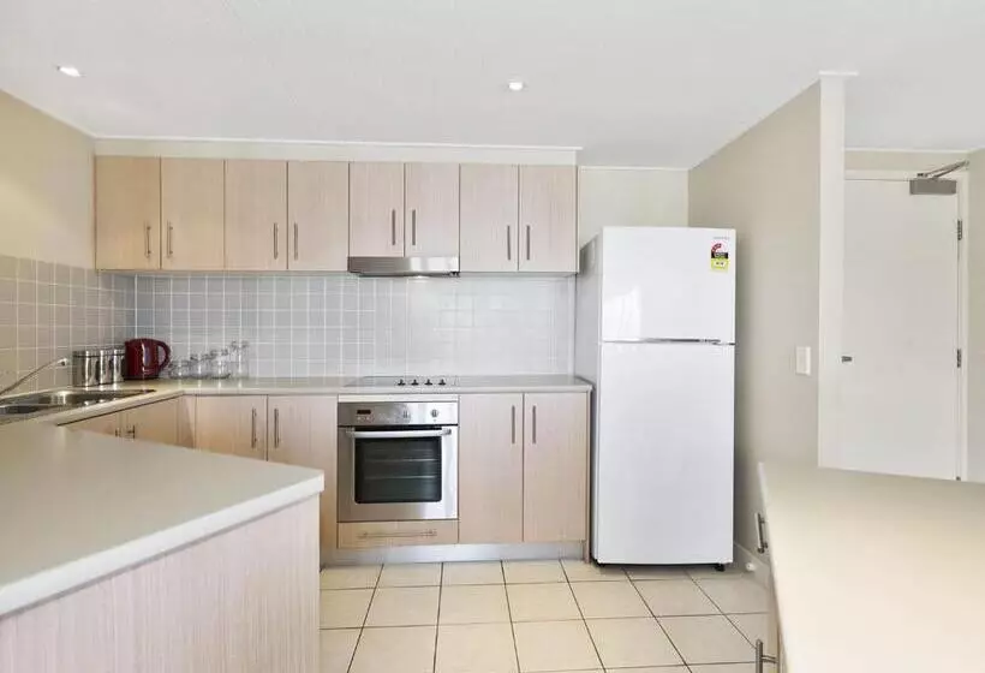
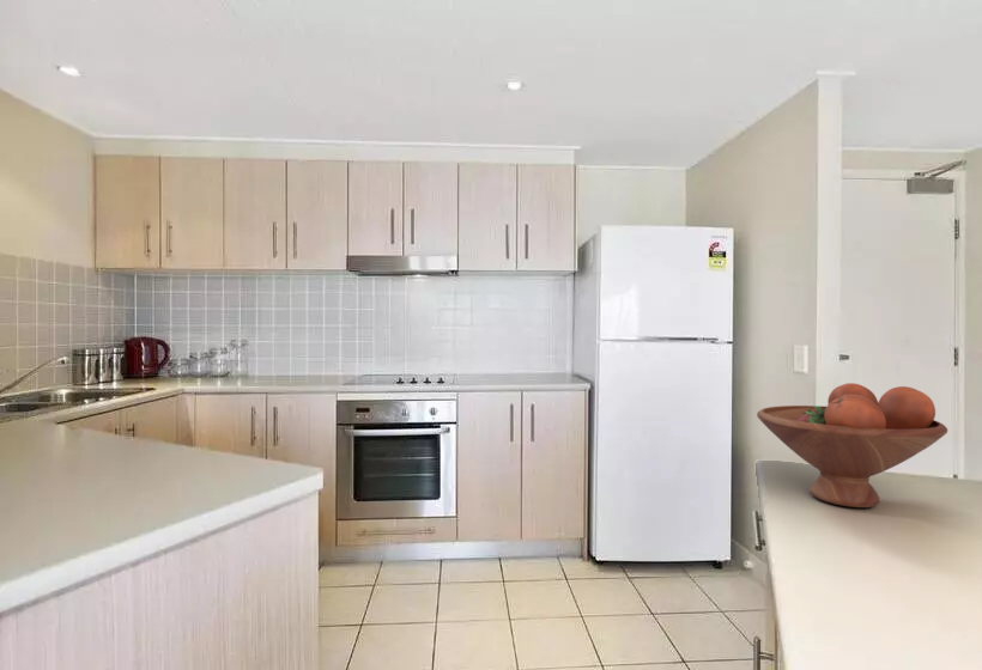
+ fruit bowl [756,382,948,508]
